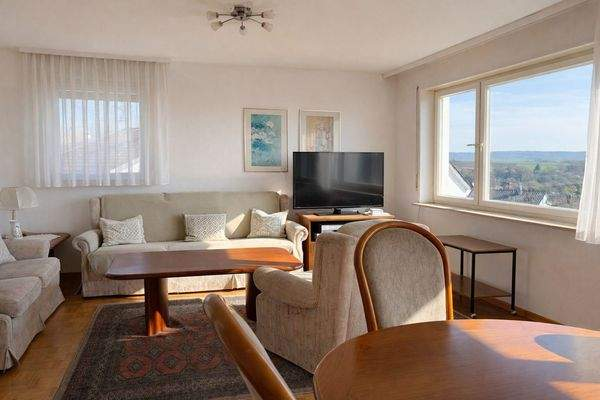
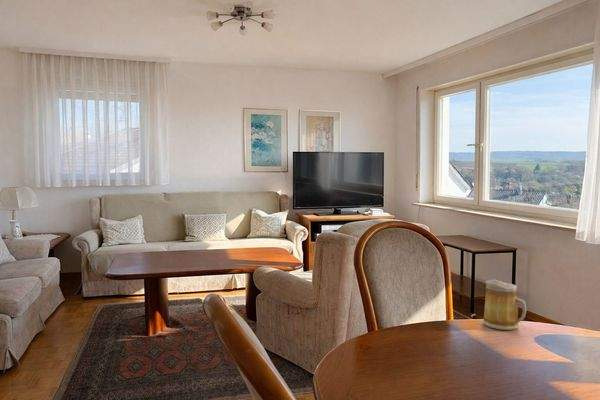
+ mug [482,279,527,331]
